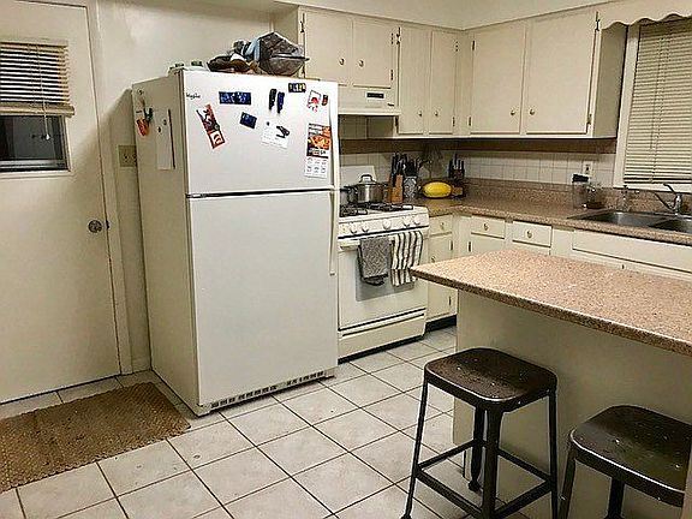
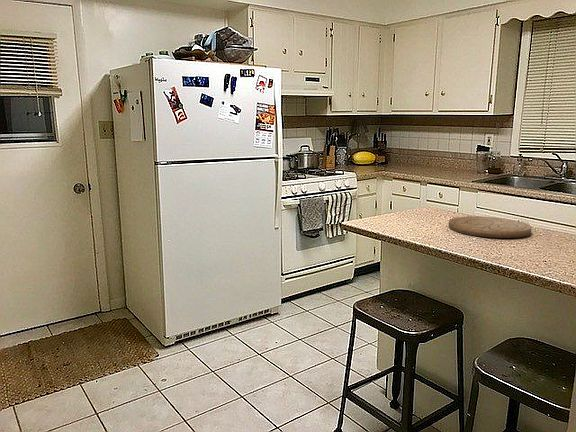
+ cutting board [448,215,533,239]
